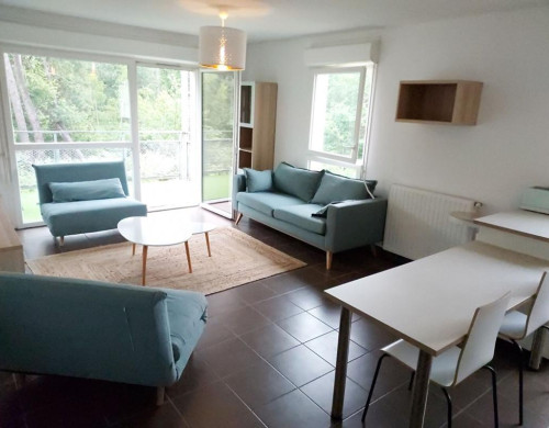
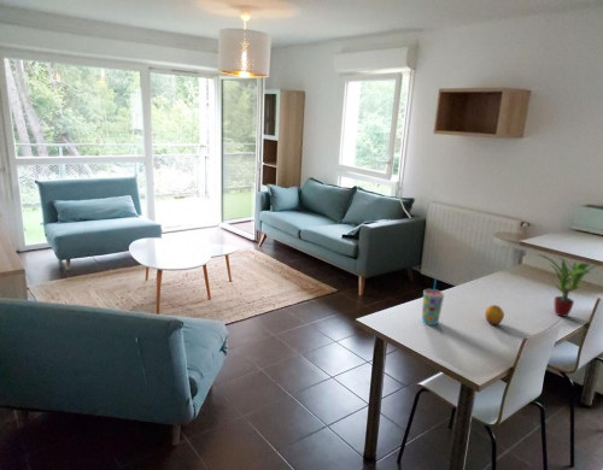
+ cup [421,276,445,327]
+ potted plant [537,253,602,318]
+ fruit [484,304,505,325]
